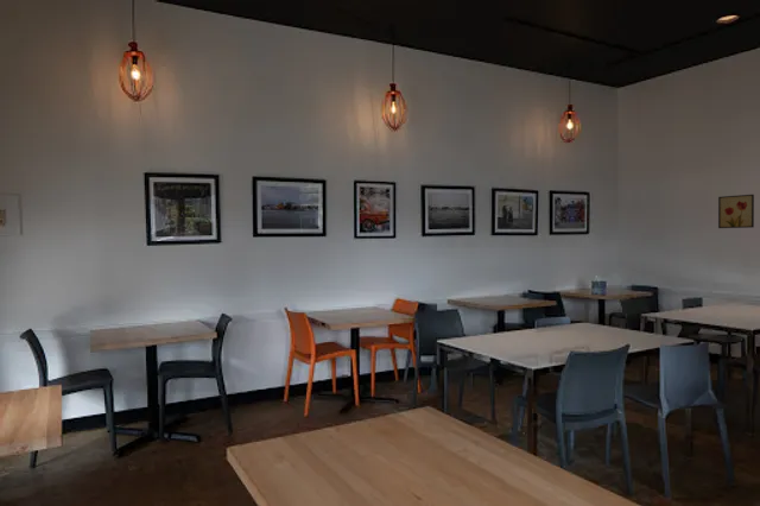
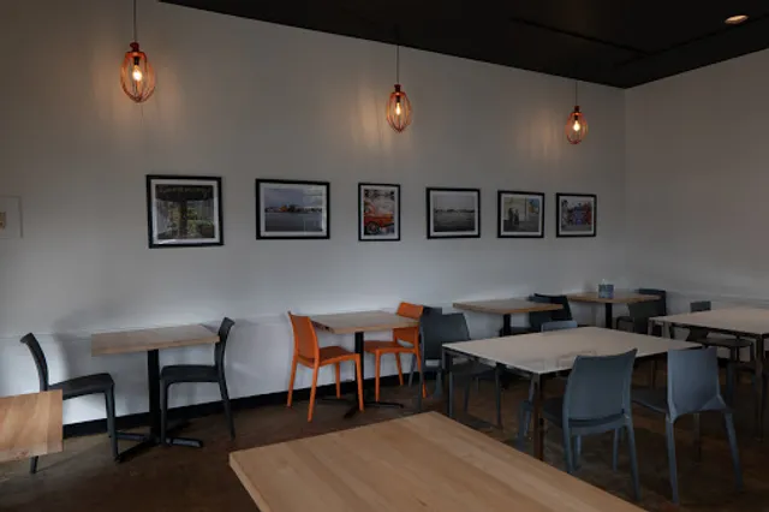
- wall art [717,194,755,229]
